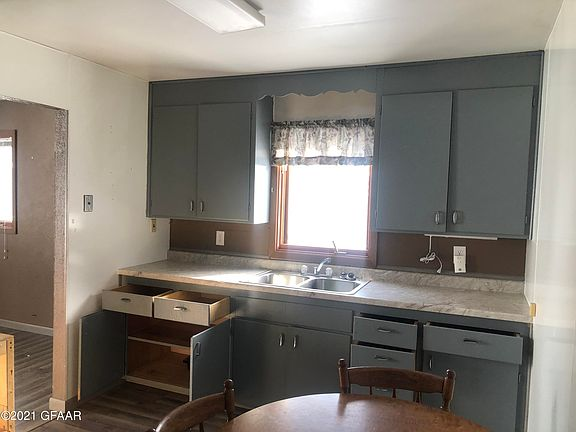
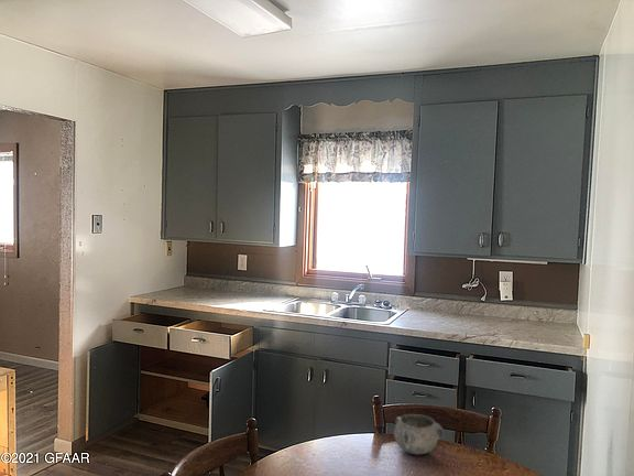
+ decorative bowl [393,413,445,456]
